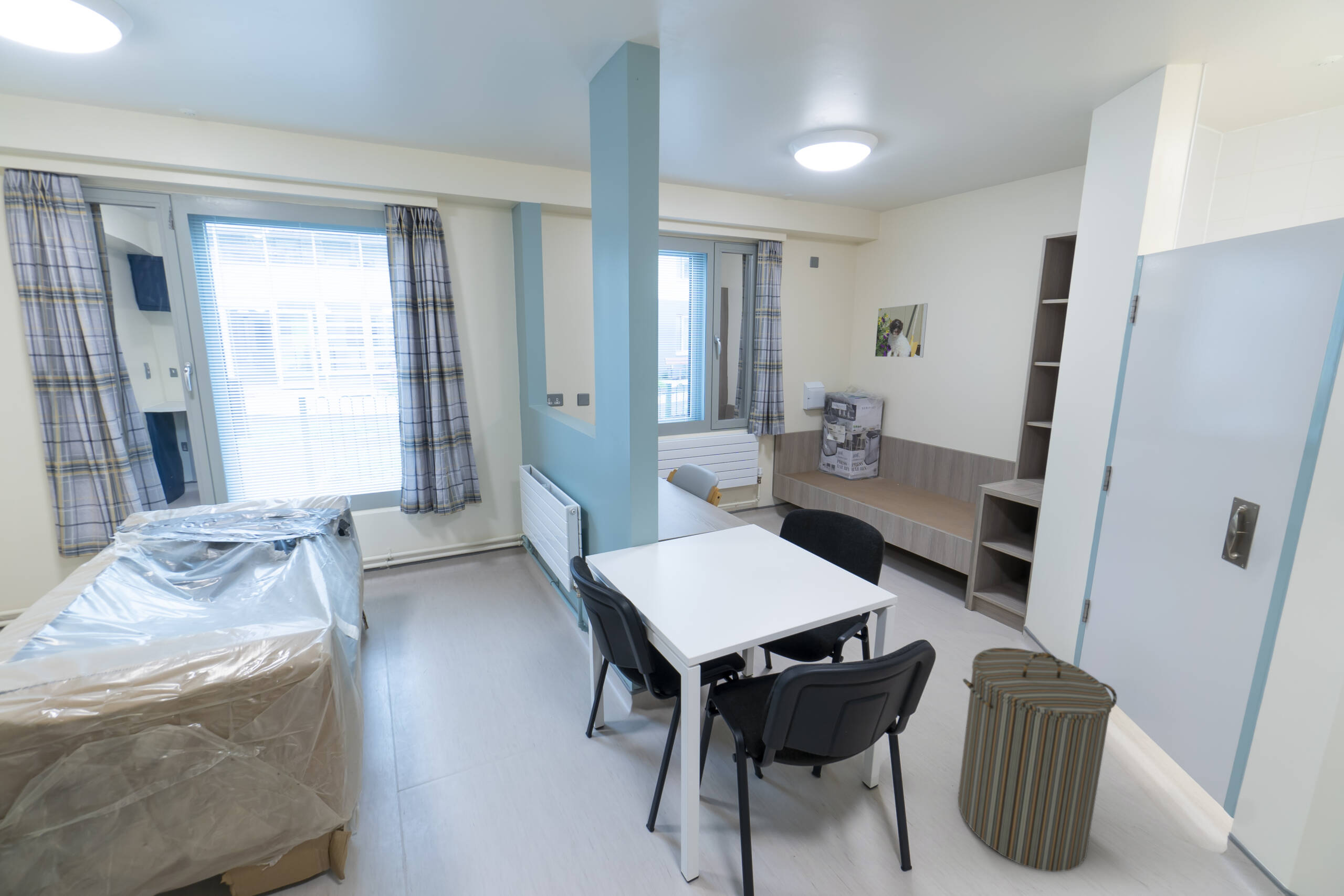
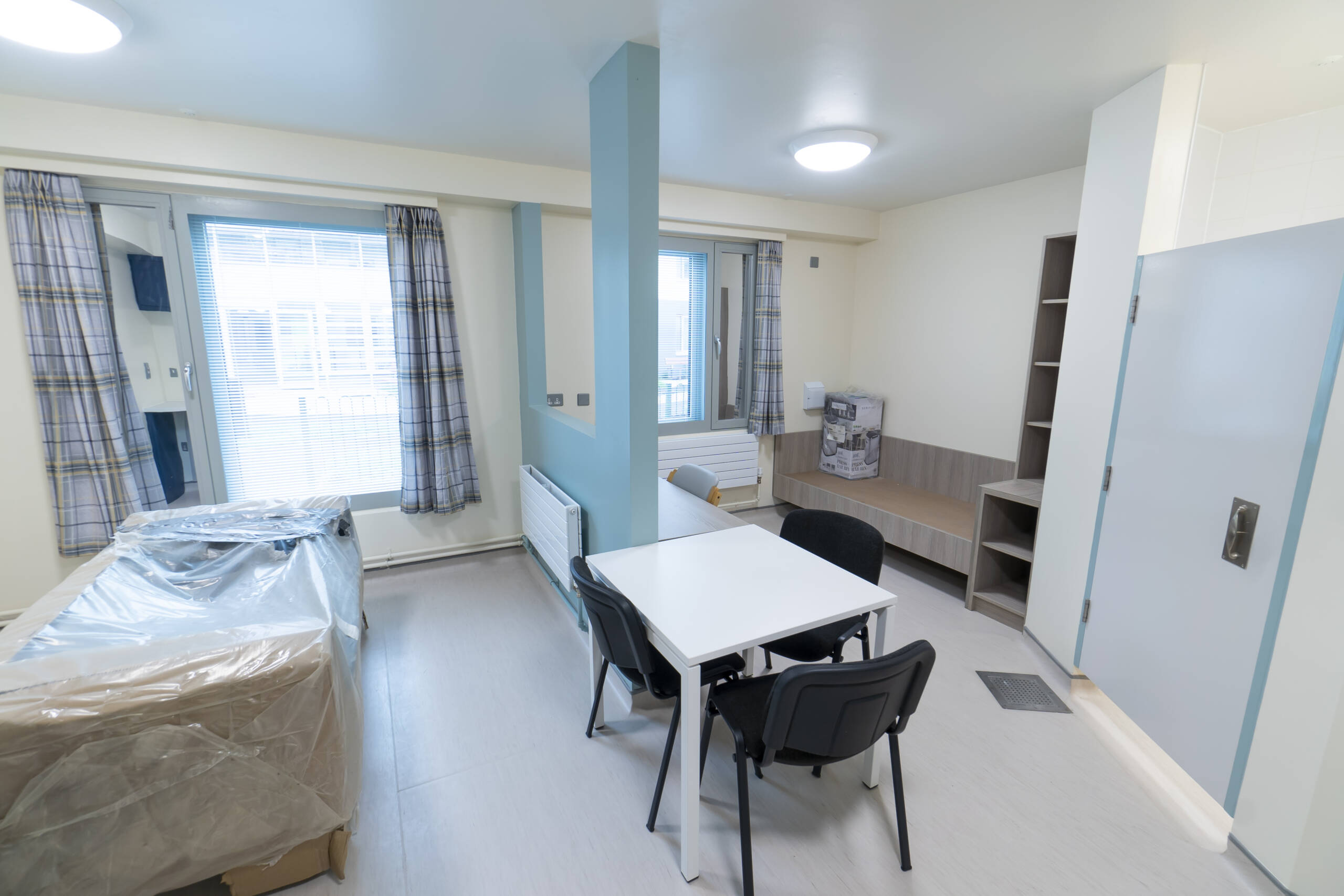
- laundry hamper [958,647,1118,872]
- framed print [874,303,928,358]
